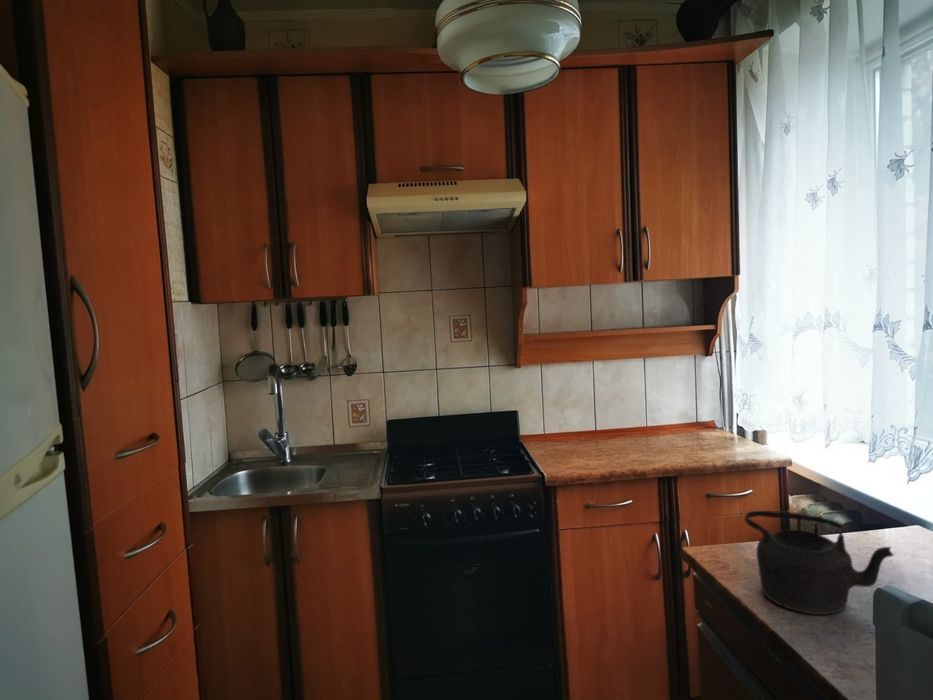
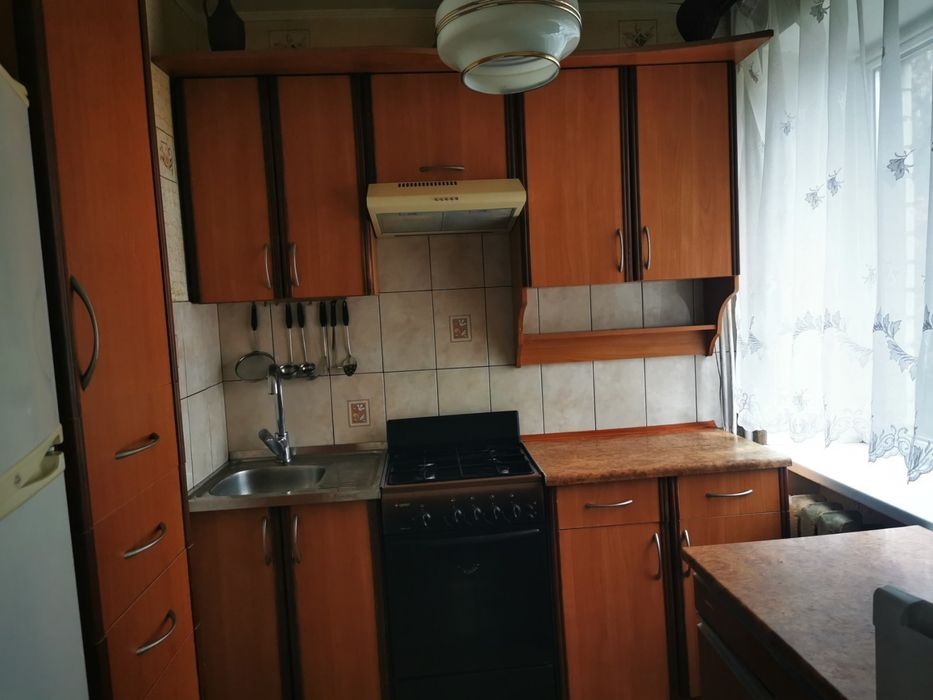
- teapot [743,510,895,616]
